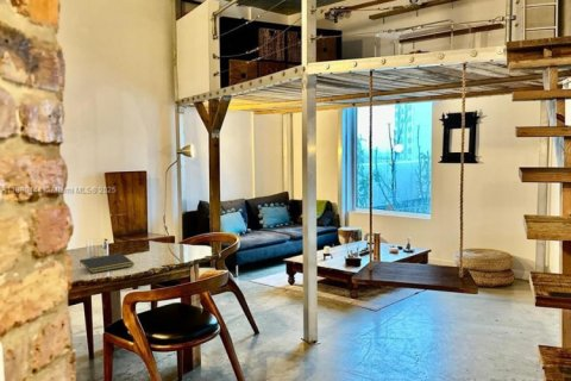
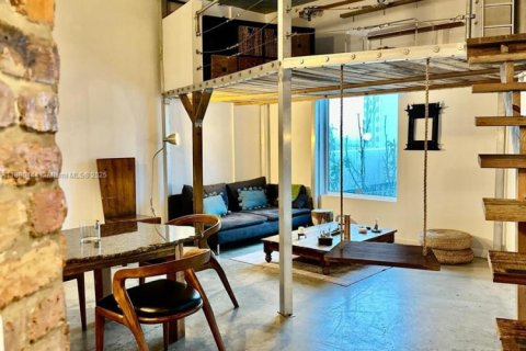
- notepad [79,252,136,274]
